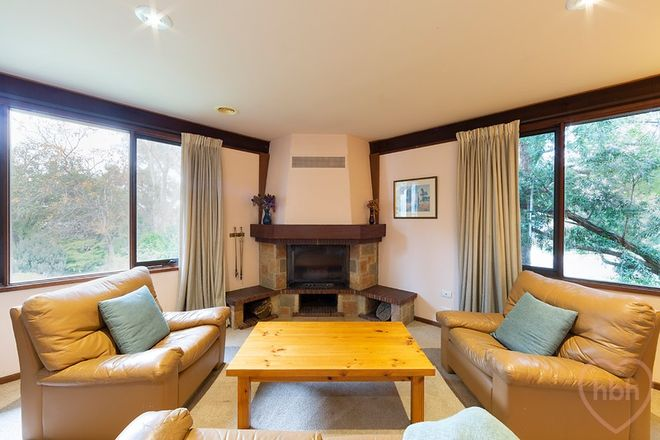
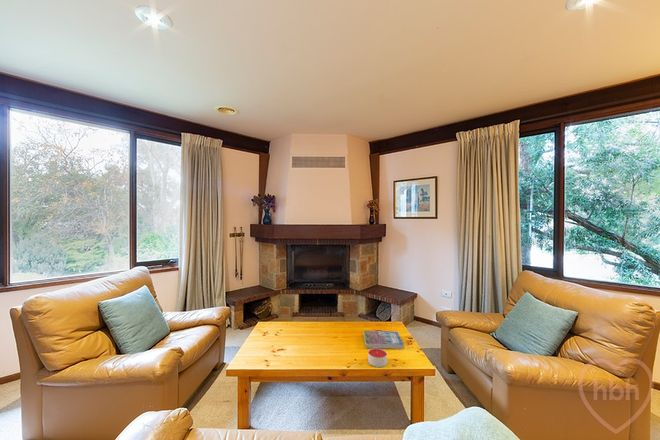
+ candle [367,348,388,368]
+ book [363,330,405,350]
